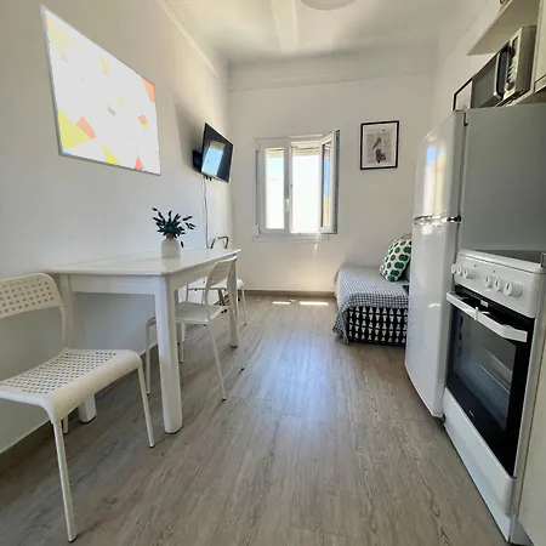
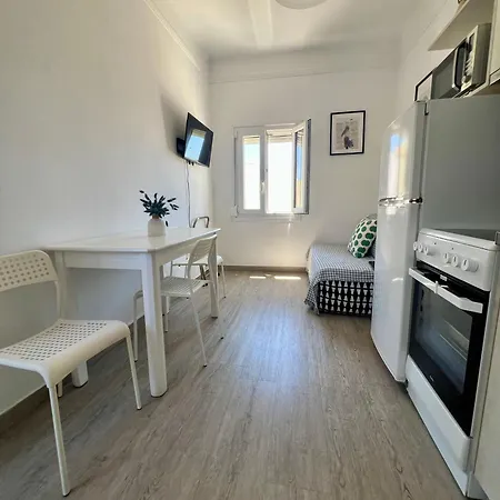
- wall art [39,4,163,177]
